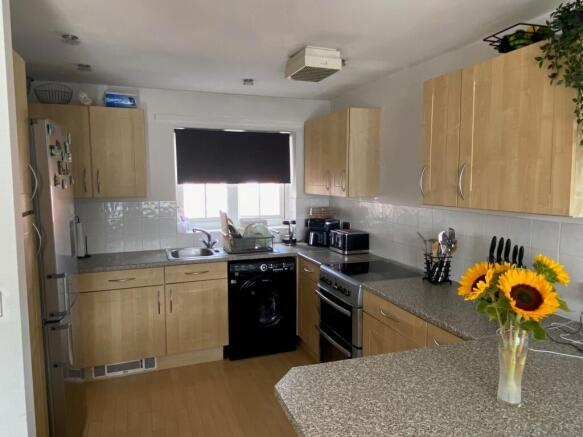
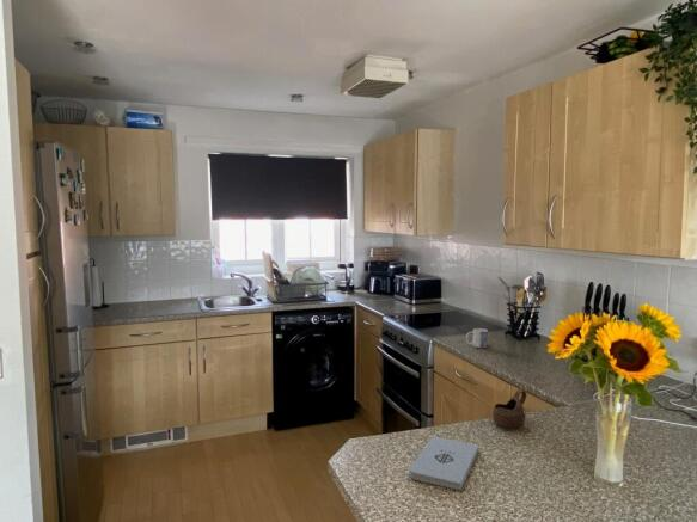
+ mug [465,327,489,349]
+ cup [491,388,527,429]
+ notepad [409,436,479,491]
